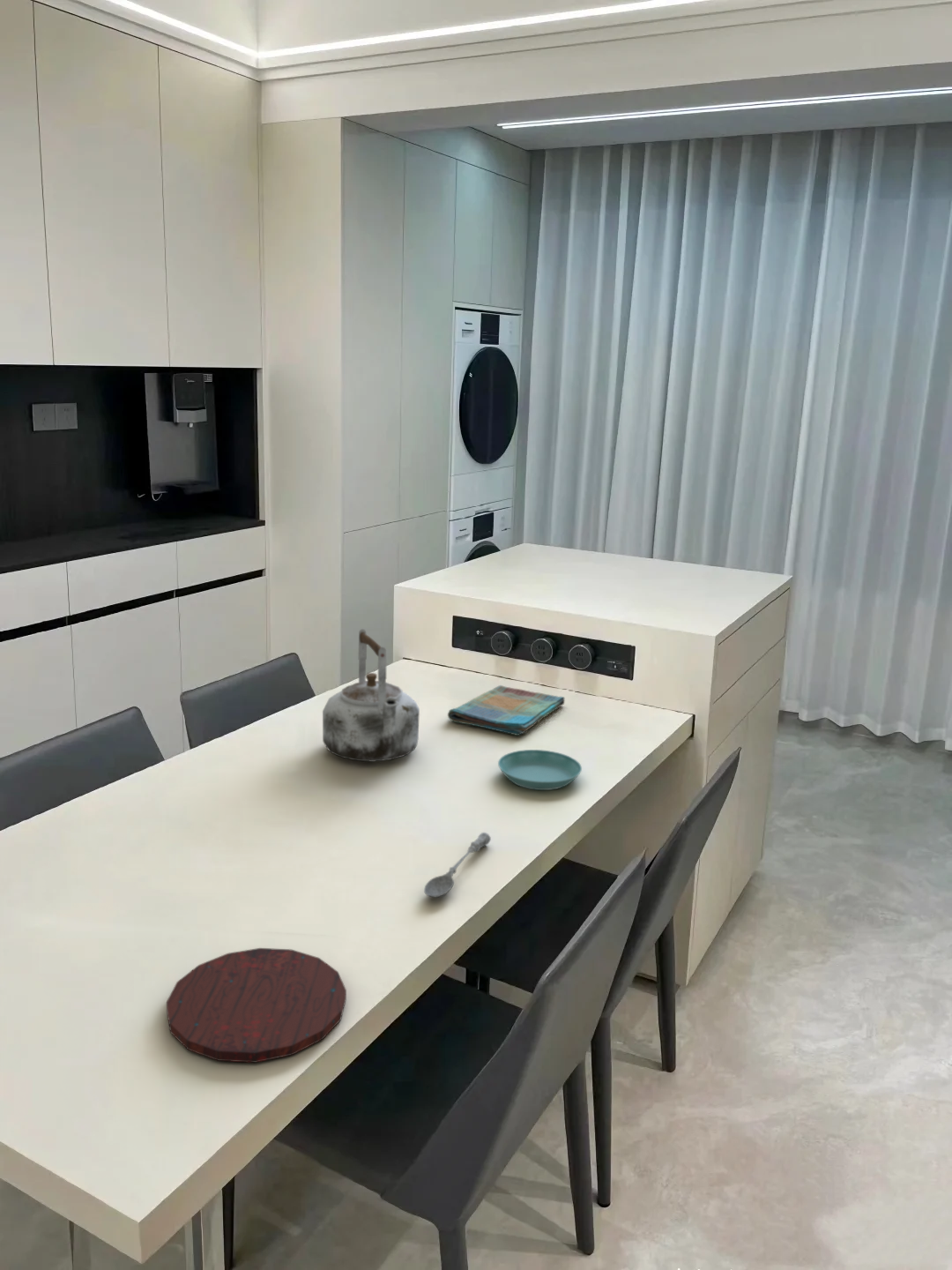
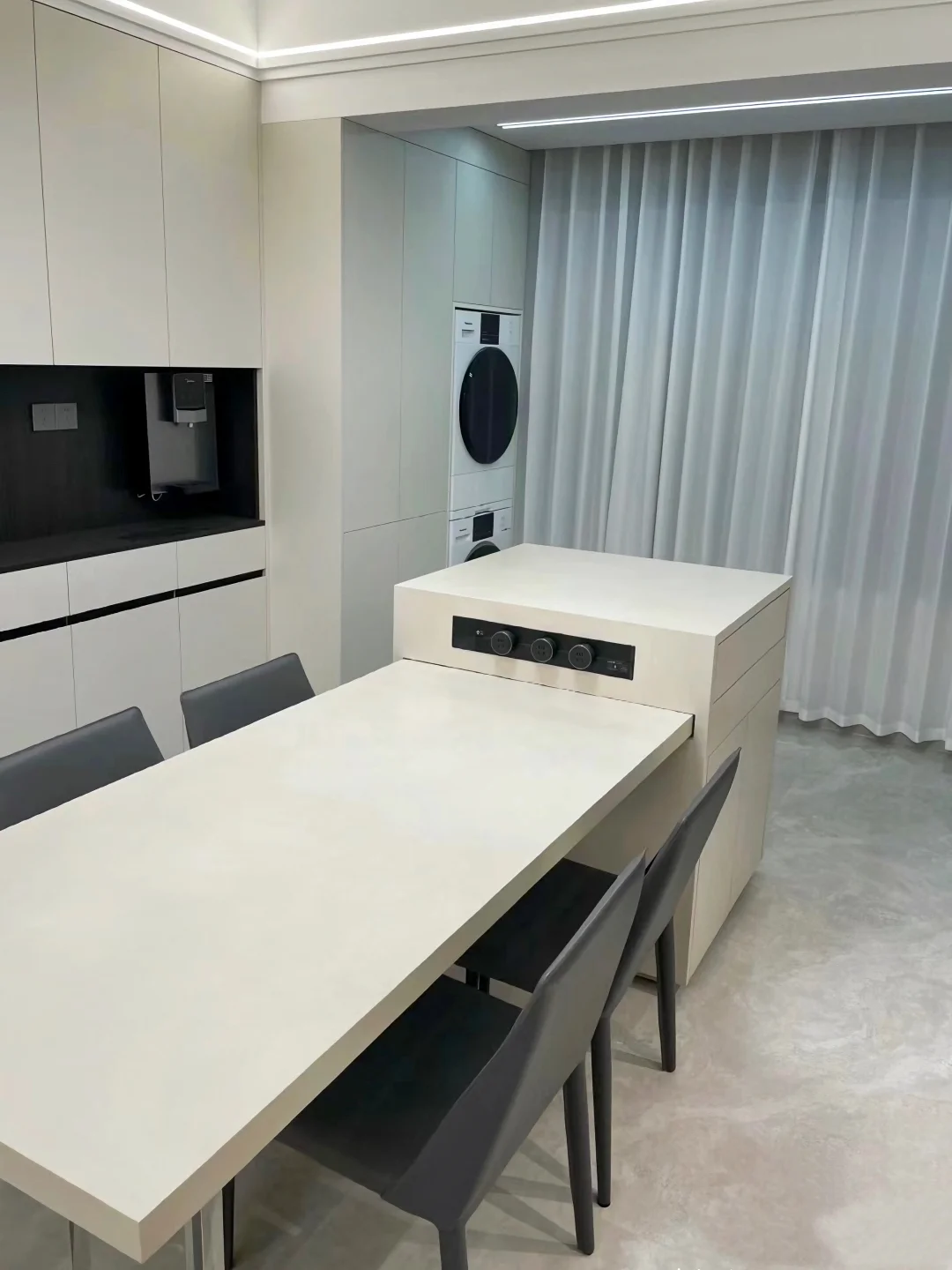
- kettle [322,628,420,763]
- saucer [497,749,583,791]
- soupspoon [423,832,492,898]
- dish towel [447,684,566,736]
- decorative ball [166,947,347,1064]
